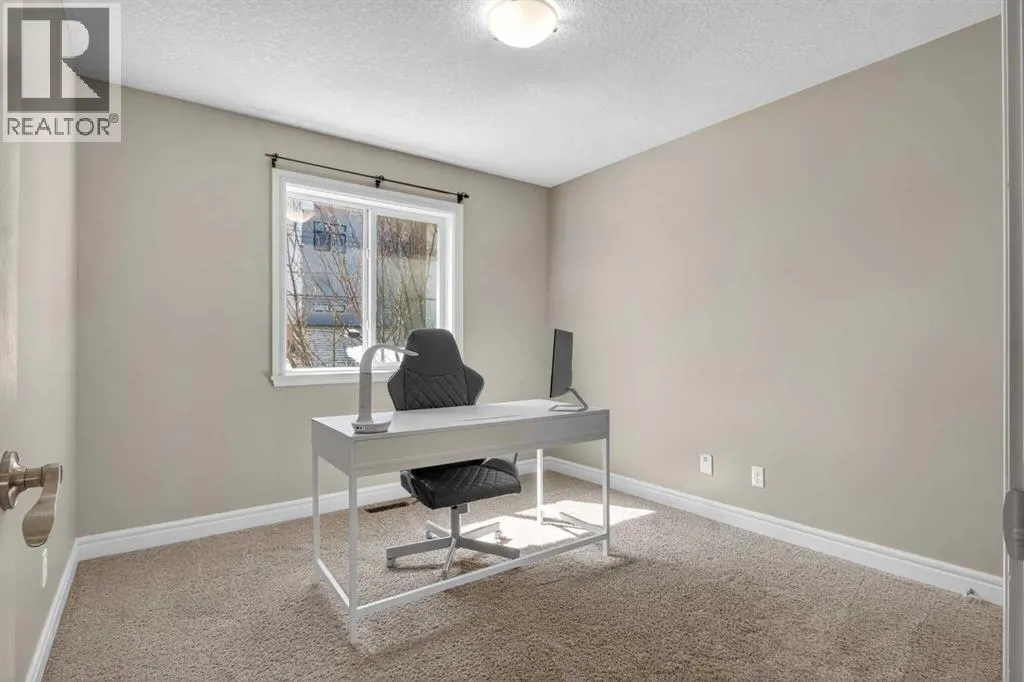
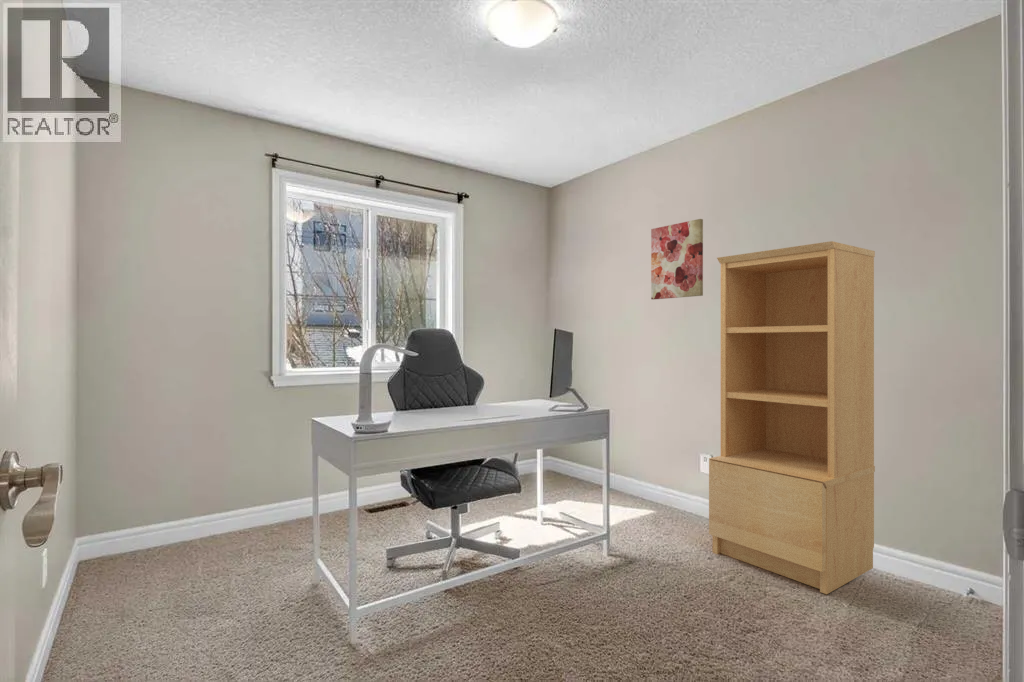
+ wall art [650,218,704,301]
+ bookcase [708,240,876,595]
